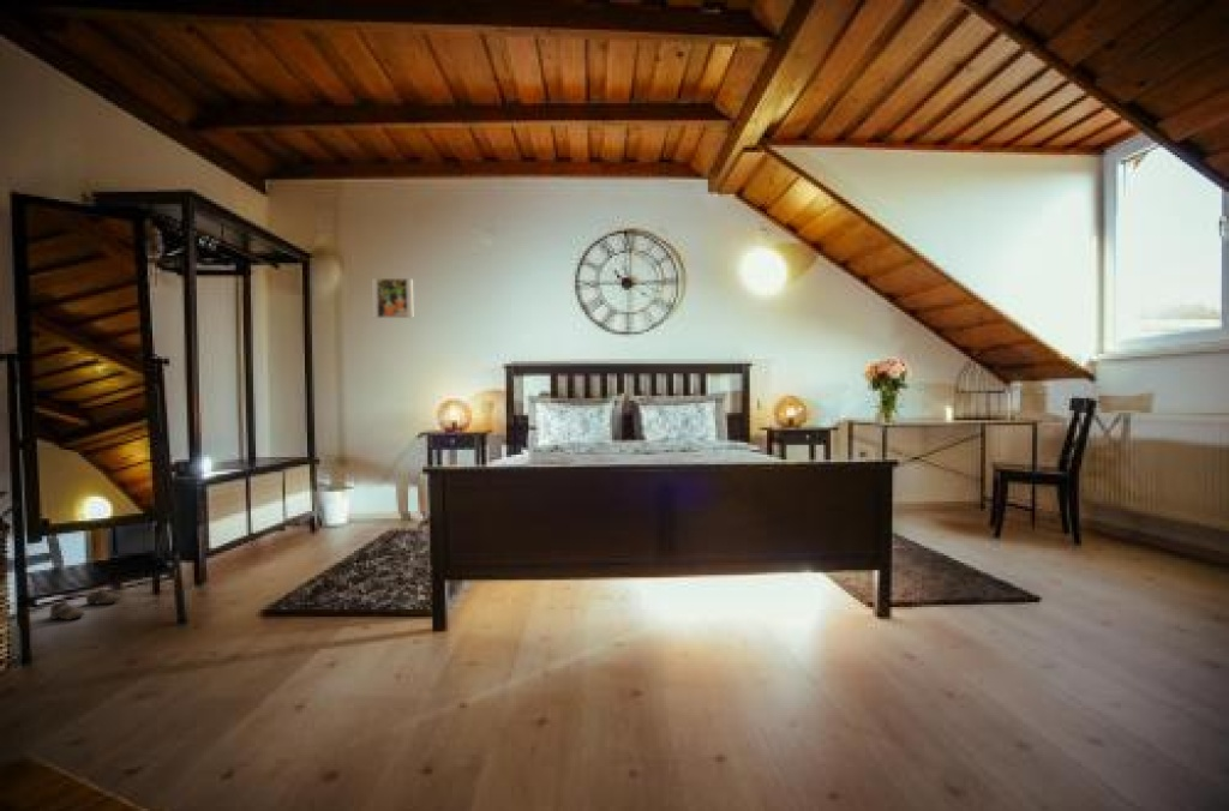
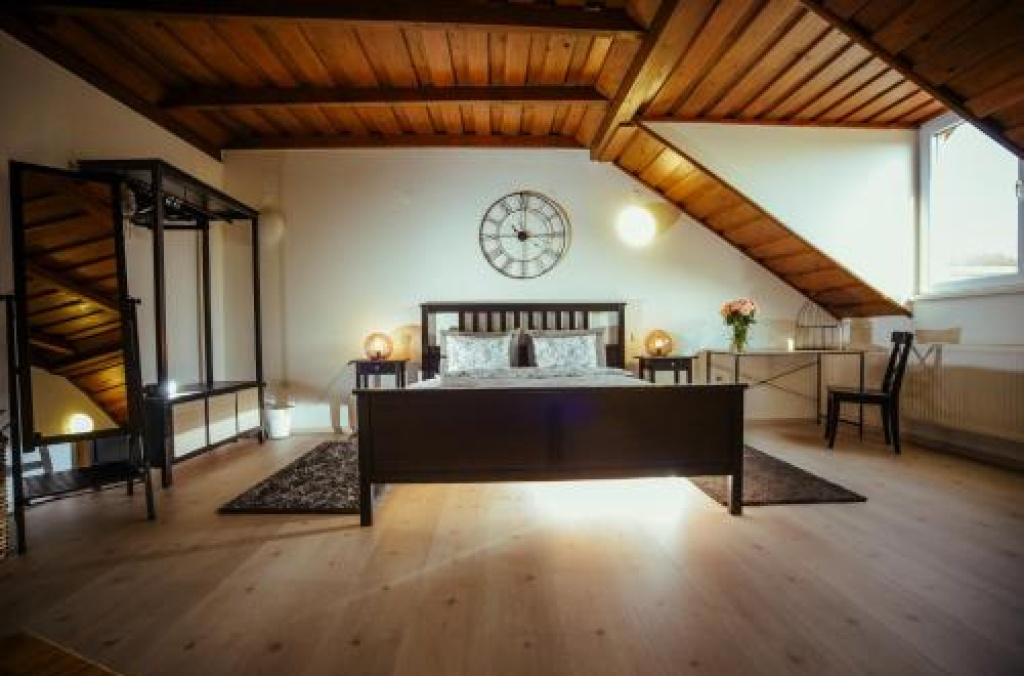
- boots [48,589,122,621]
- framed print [371,277,414,319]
